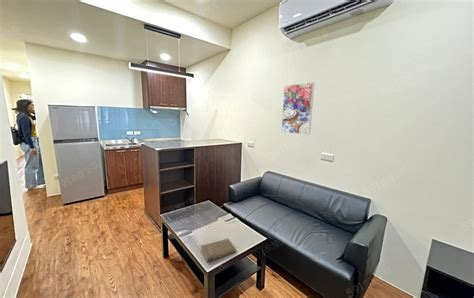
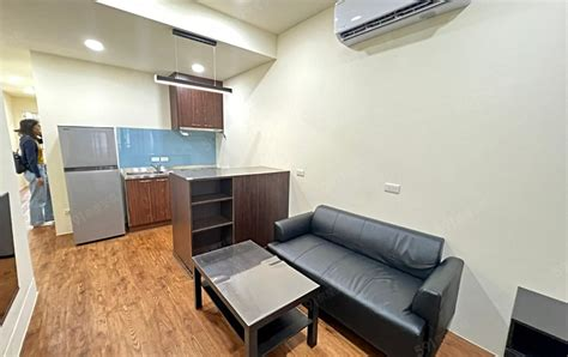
- book [200,238,237,263]
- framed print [281,81,315,136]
